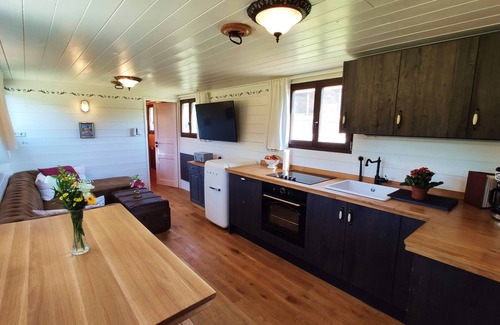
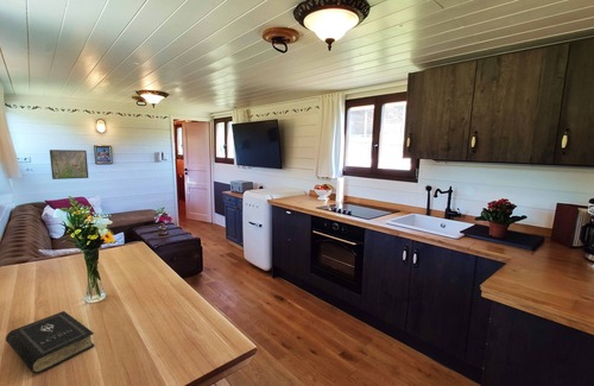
+ book [5,310,96,375]
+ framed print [49,148,89,181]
